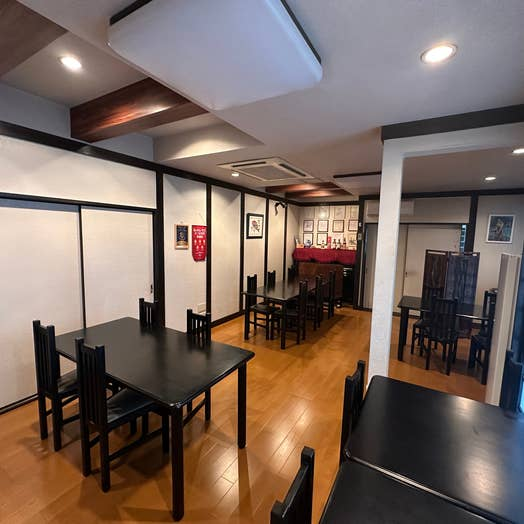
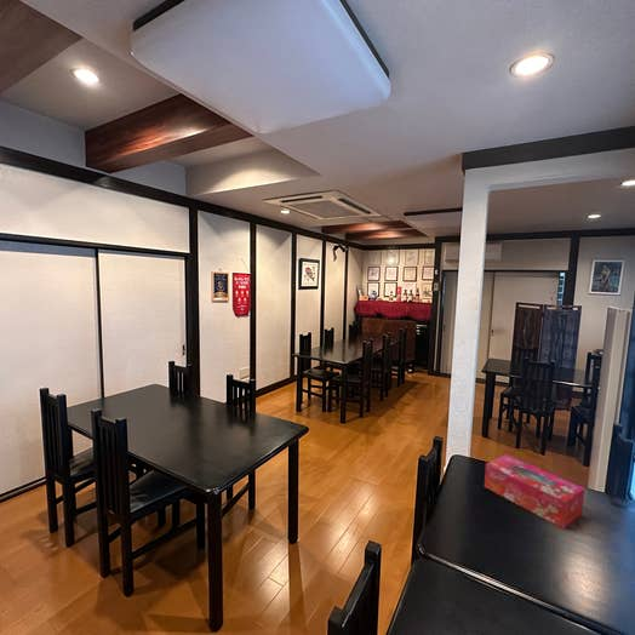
+ tissue box [484,453,585,530]
